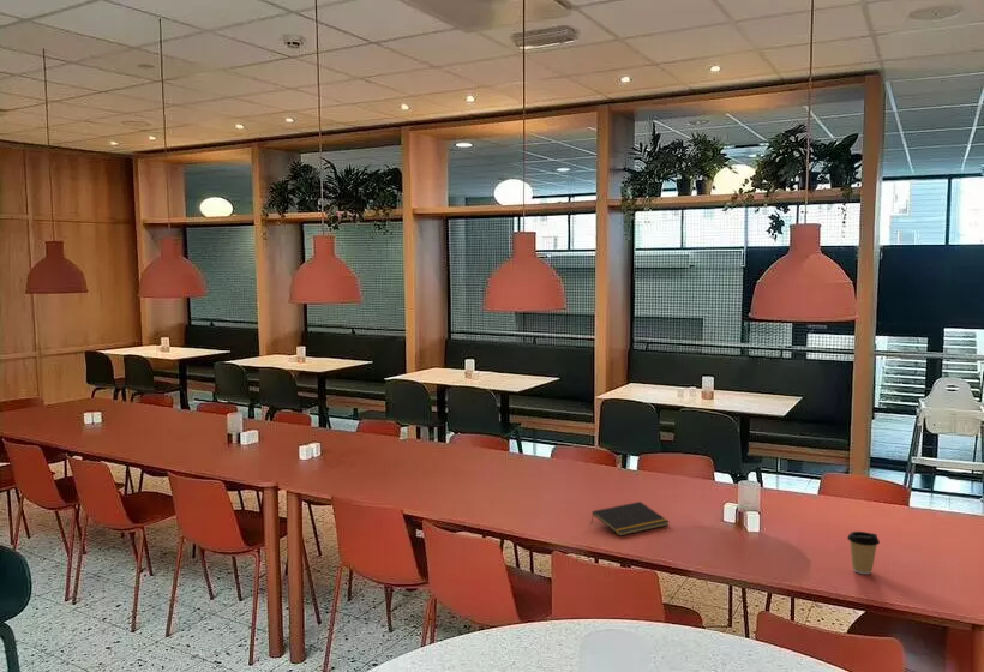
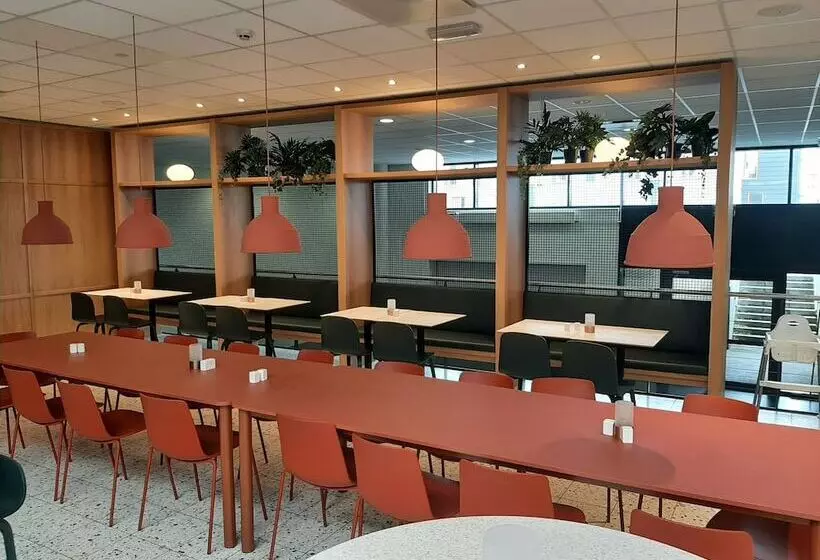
- notepad [590,500,671,536]
- coffee cup [846,530,881,575]
